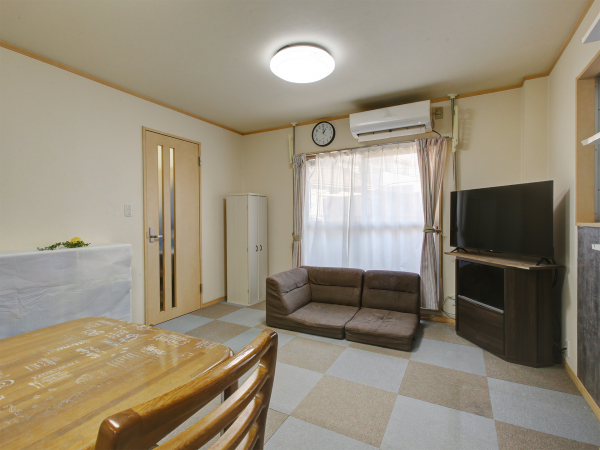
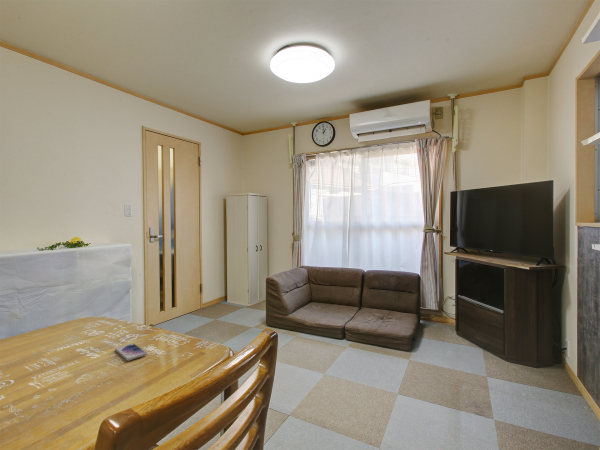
+ smartphone [114,343,148,362]
